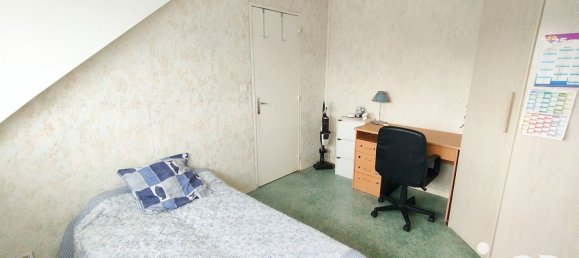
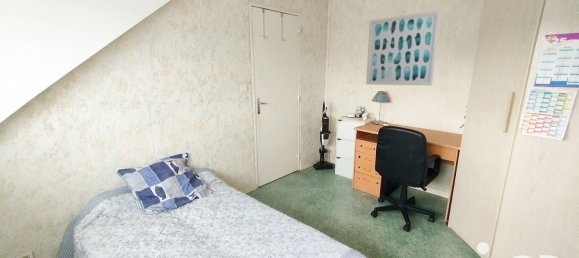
+ wall art [365,9,441,86]
